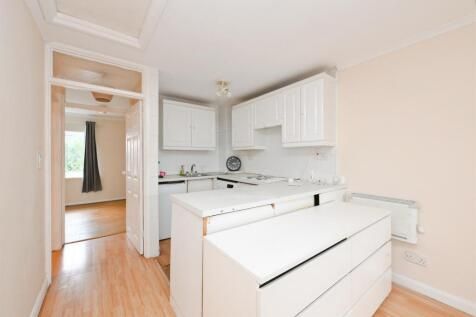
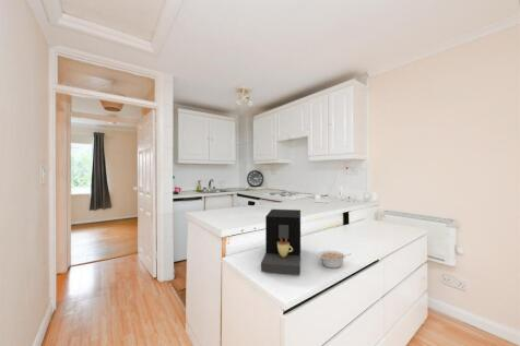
+ legume [318,250,352,270]
+ coffee maker [260,208,302,276]
